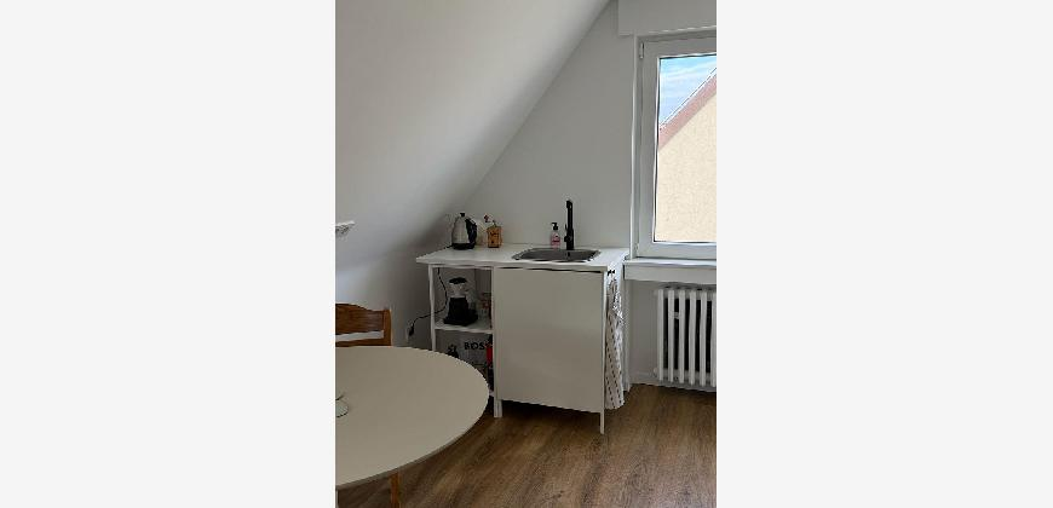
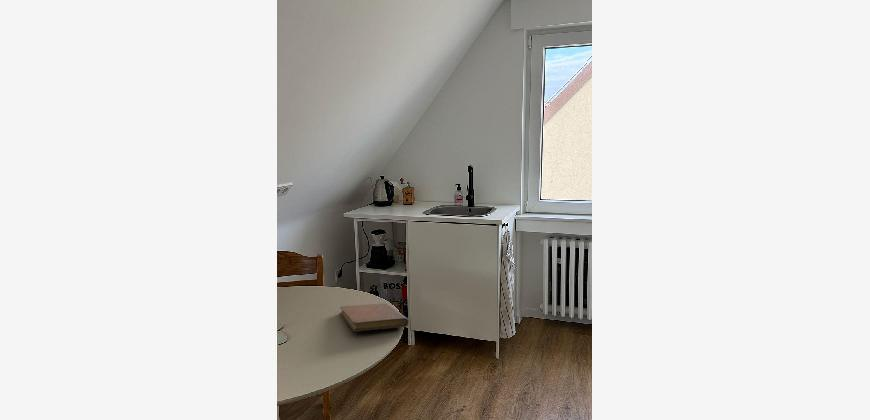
+ notebook [339,302,409,332]
